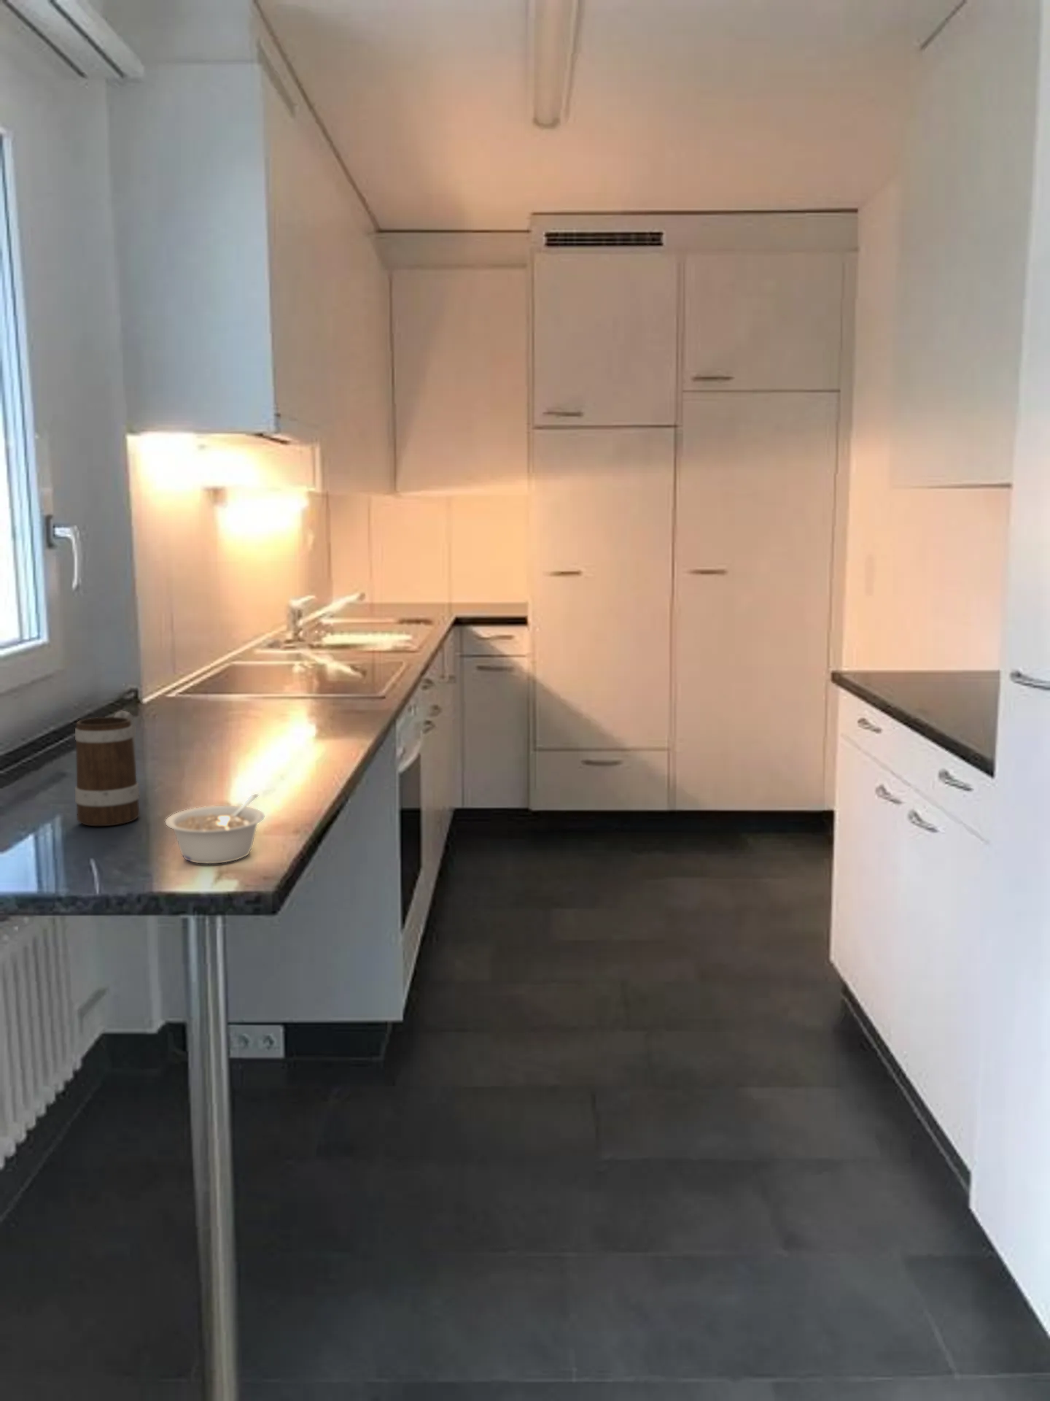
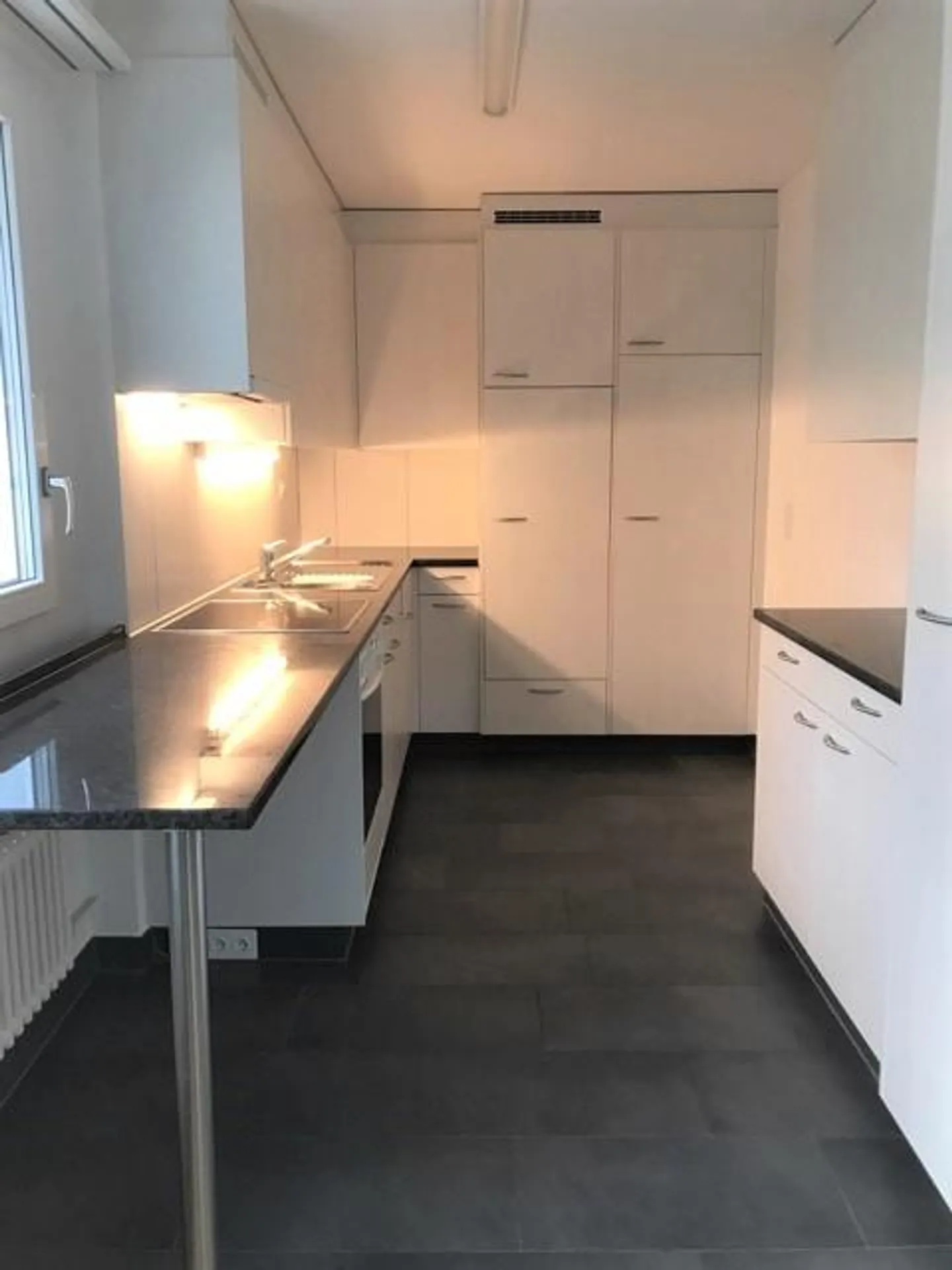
- mug [74,710,141,826]
- legume [164,793,266,865]
